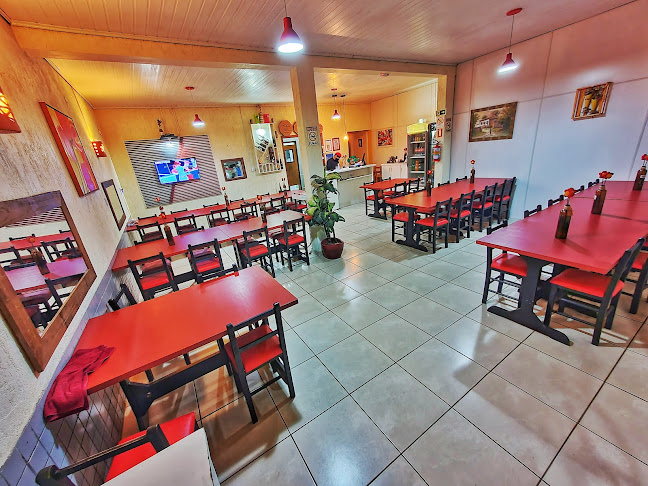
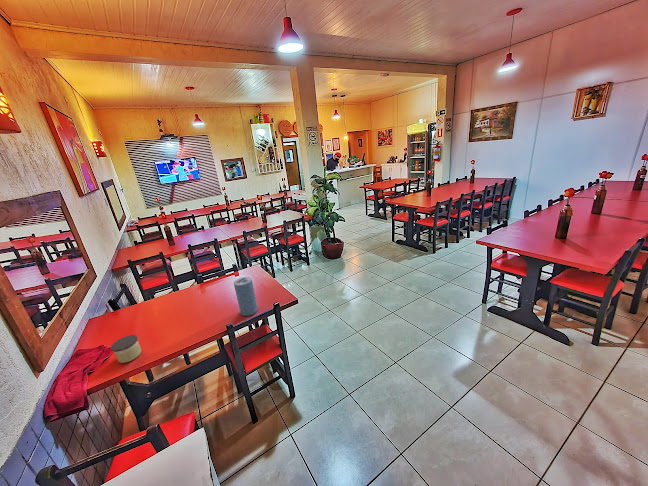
+ candle [110,334,142,364]
+ decorative vase [233,276,259,317]
